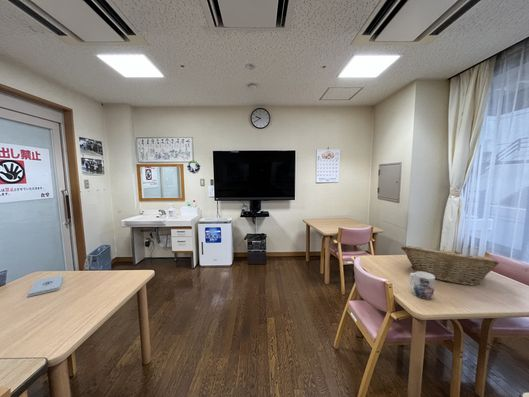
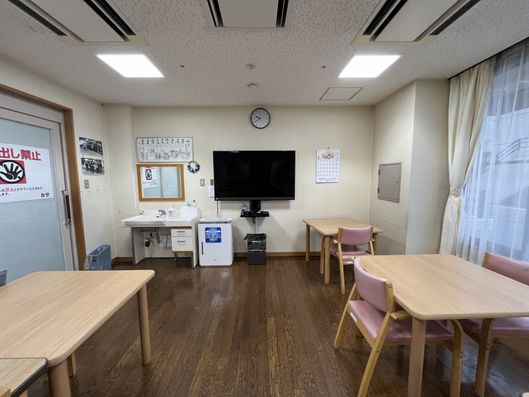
- notepad [27,274,64,298]
- mug [408,271,436,300]
- fruit basket [400,245,500,287]
